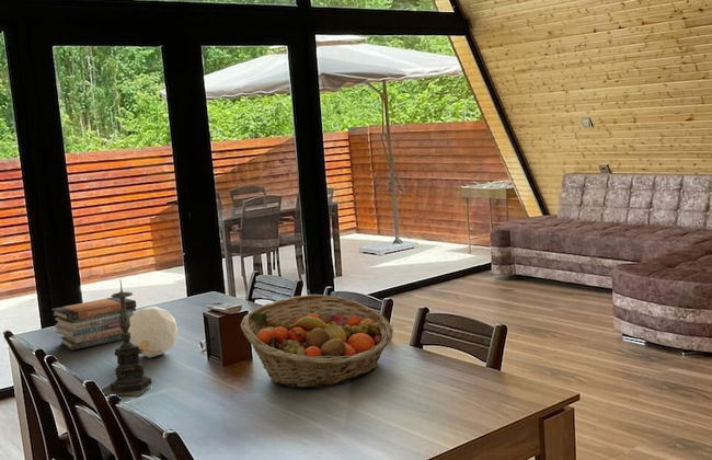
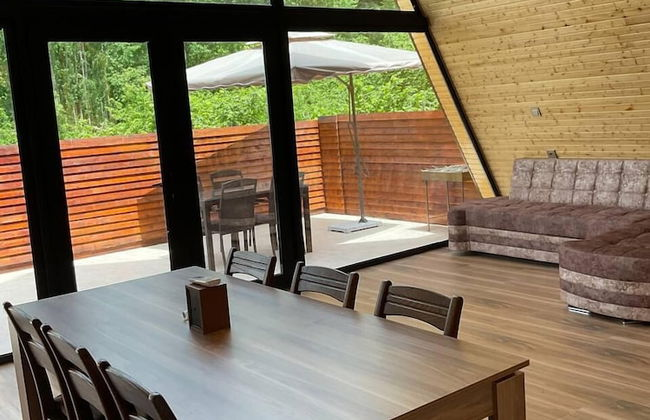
- fruit basket [240,294,394,389]
- book stack [50,297,137,352]
- candle holder [101,280,152,398]
- decorative ball [120,306,179,359]
